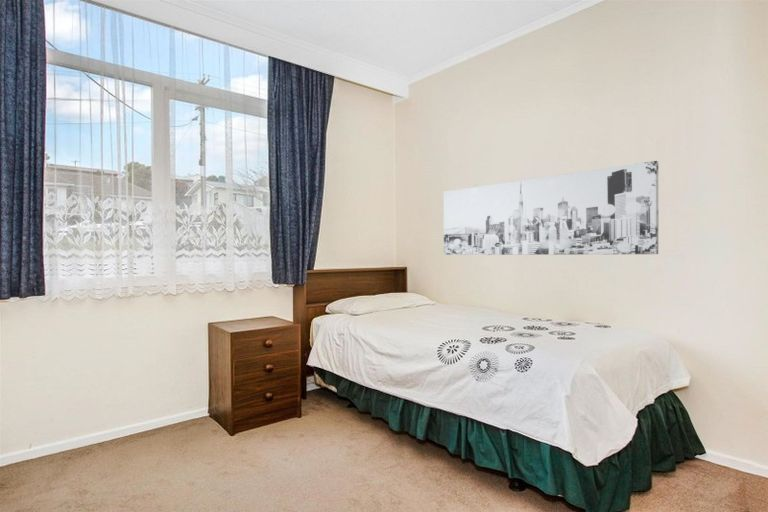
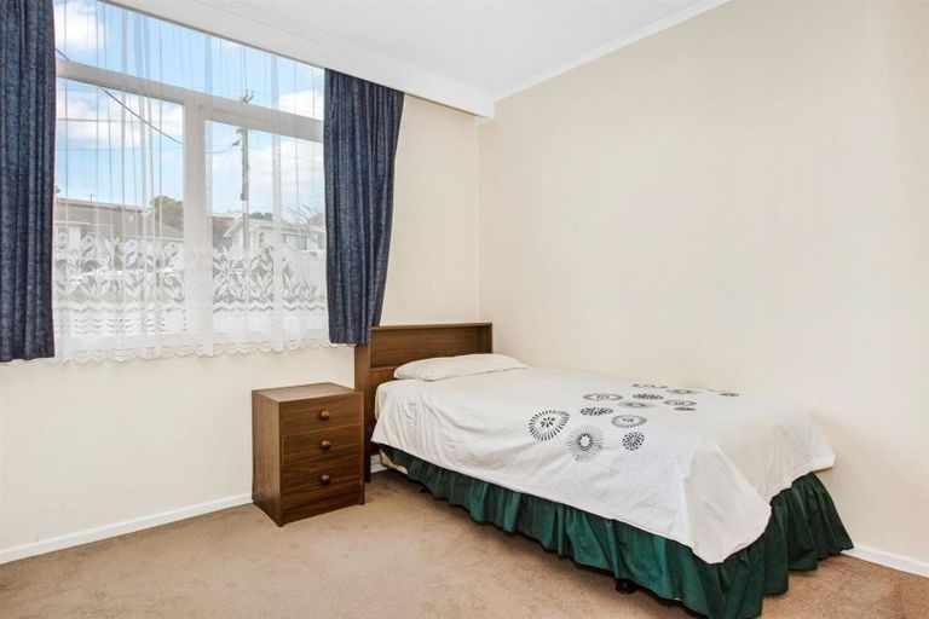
- wall art [443,160,659,256]
